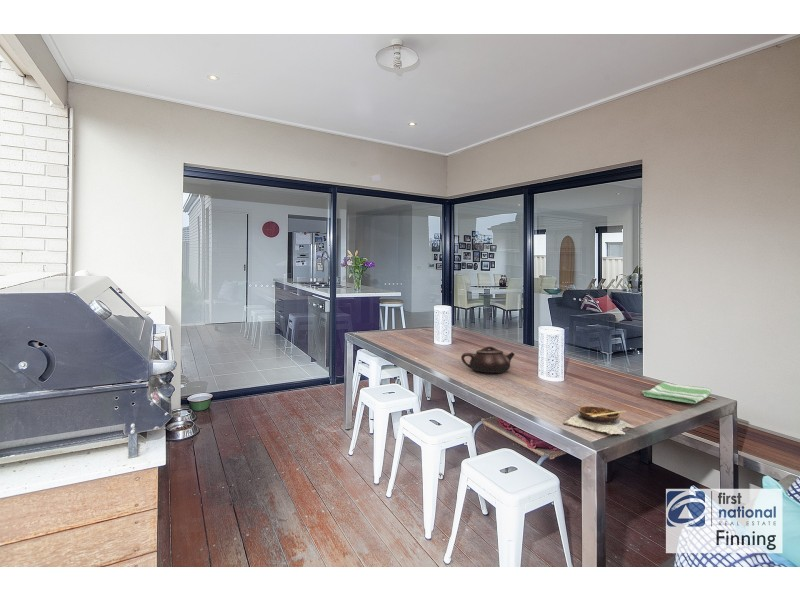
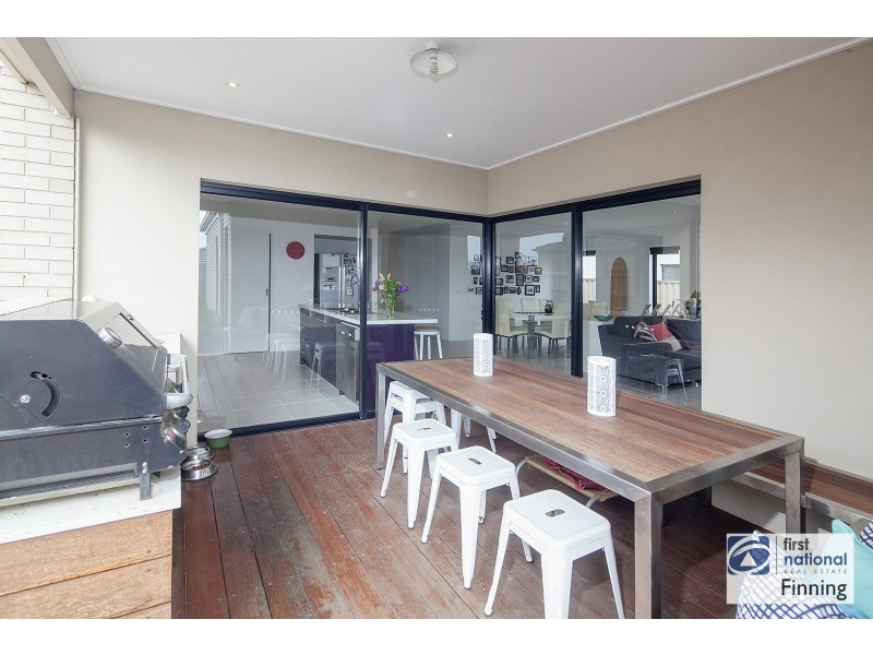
- teapot [460,345,516,374]
- dish towel [641,381,713,404]
- soup bowl [562,405,635,436]
